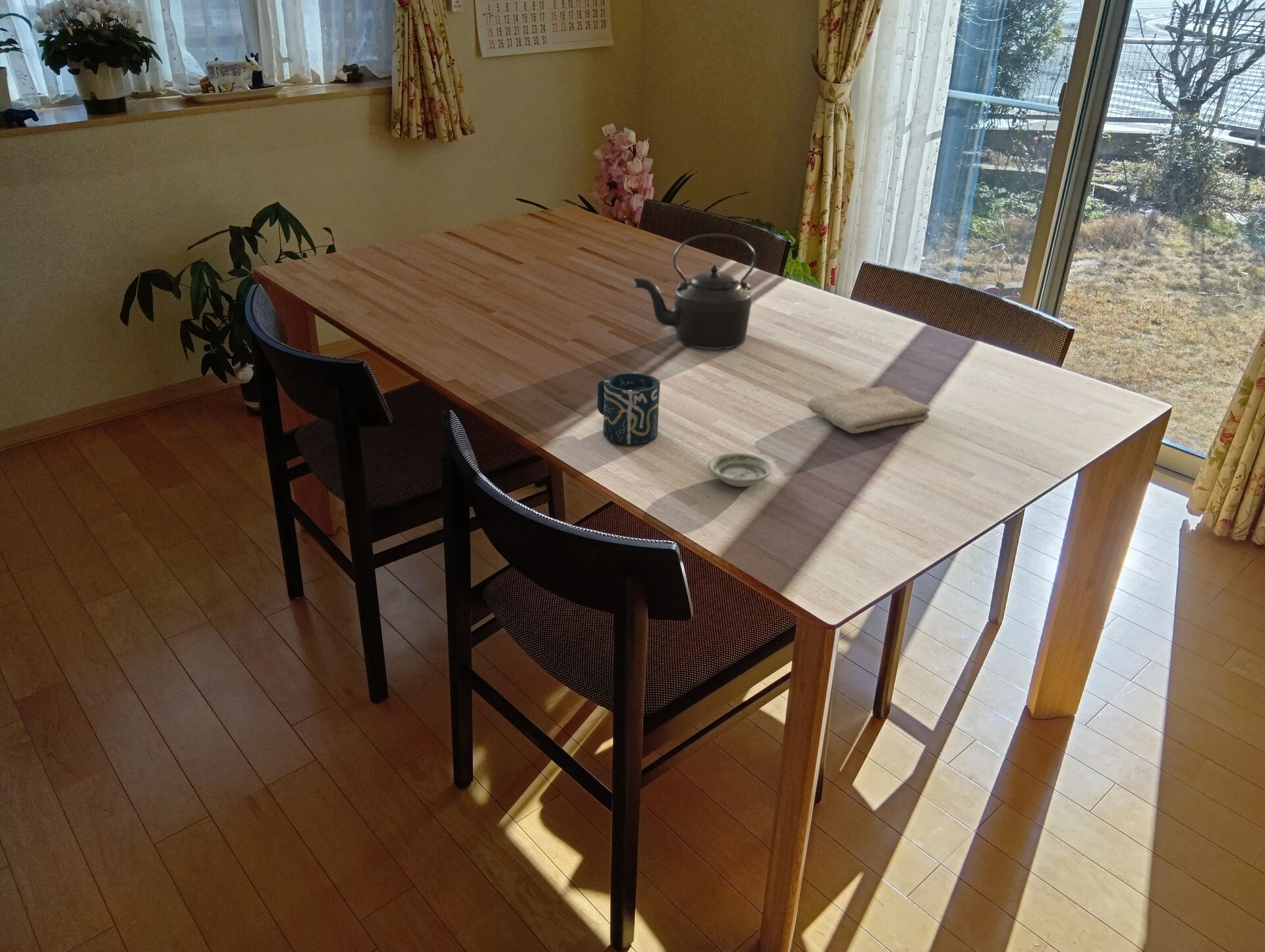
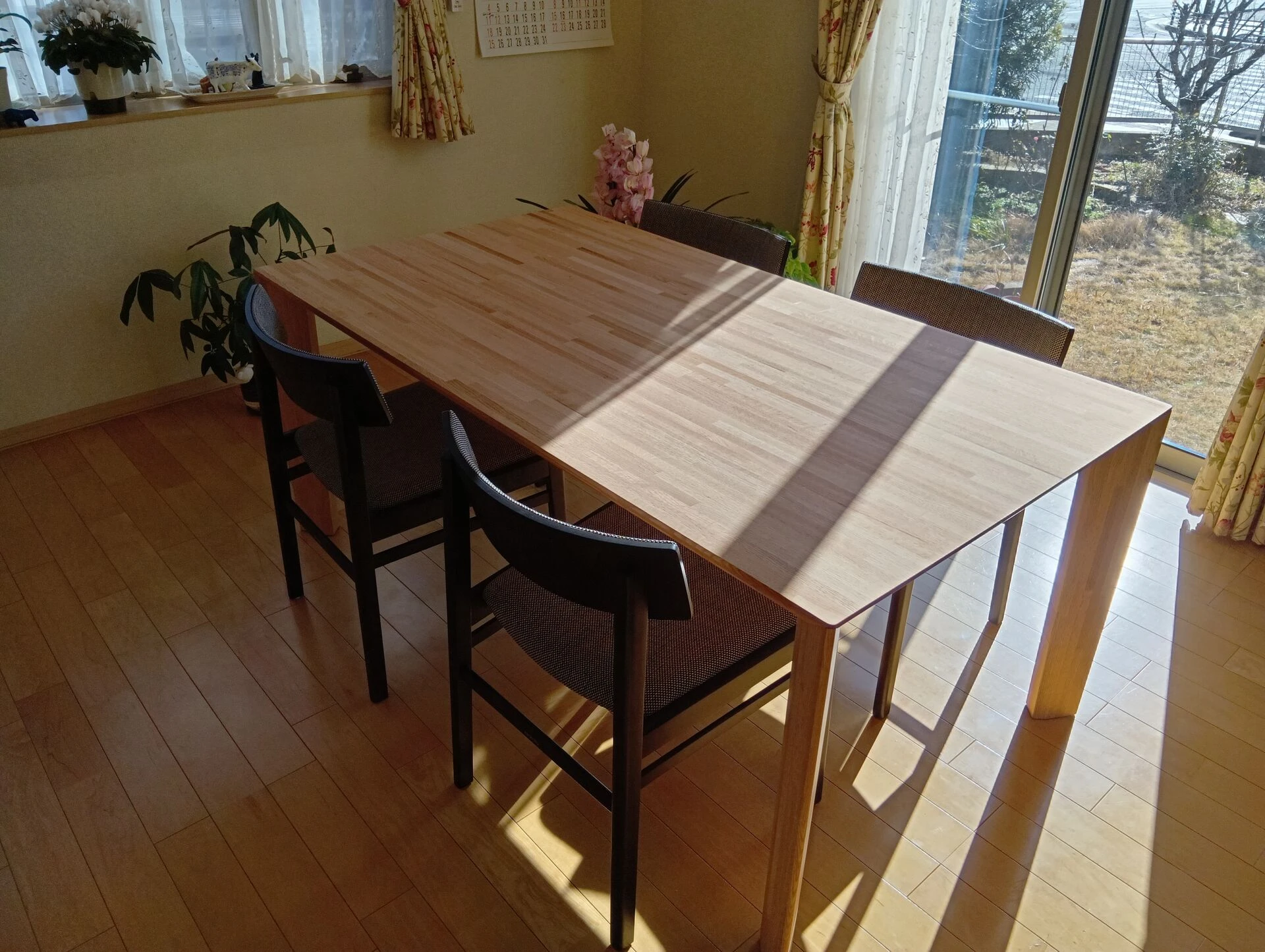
- kettle [633,233,757,350]
- washcloth [806,385,931,434]
- cup [597,372,661,445]
- saucer [708,453,773,488]
